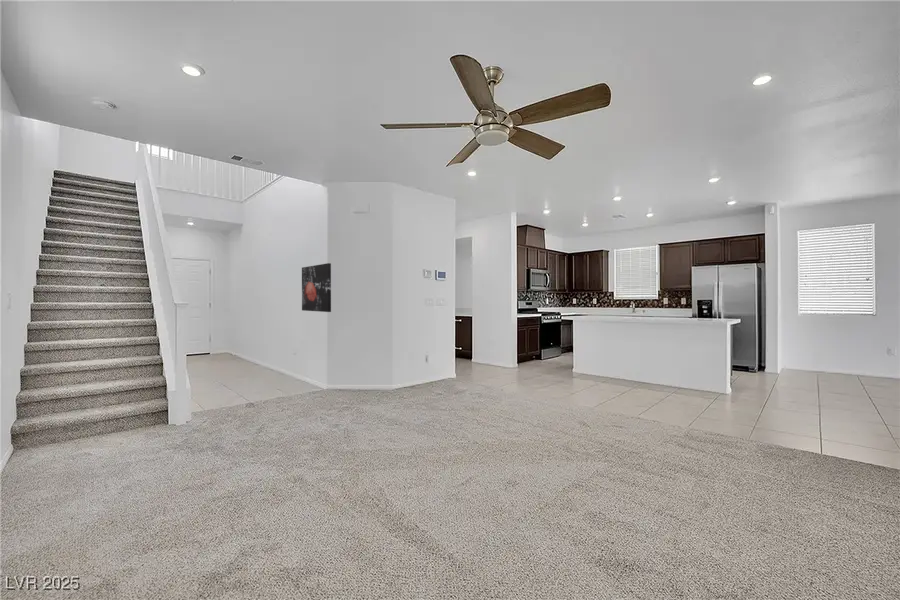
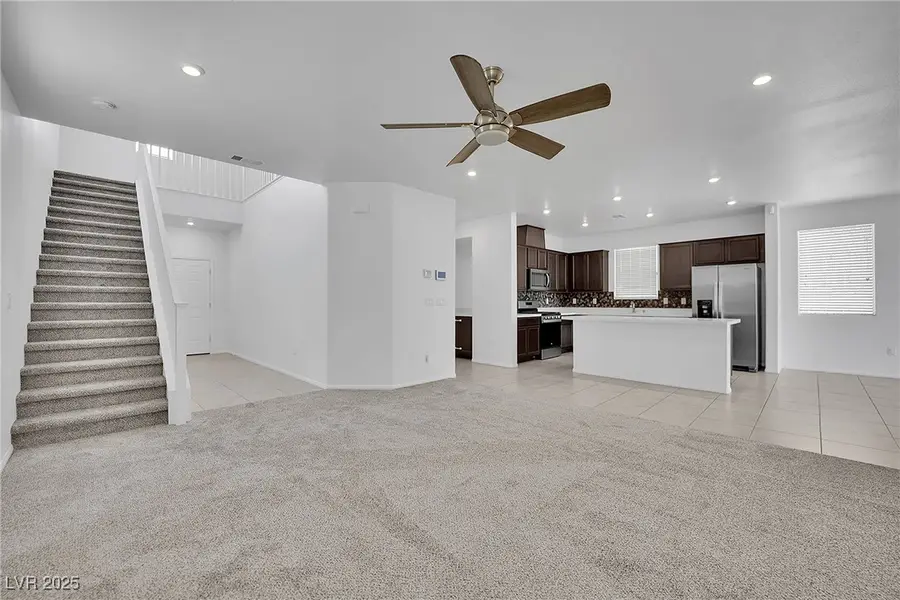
- wall art [301,262,332,313]
